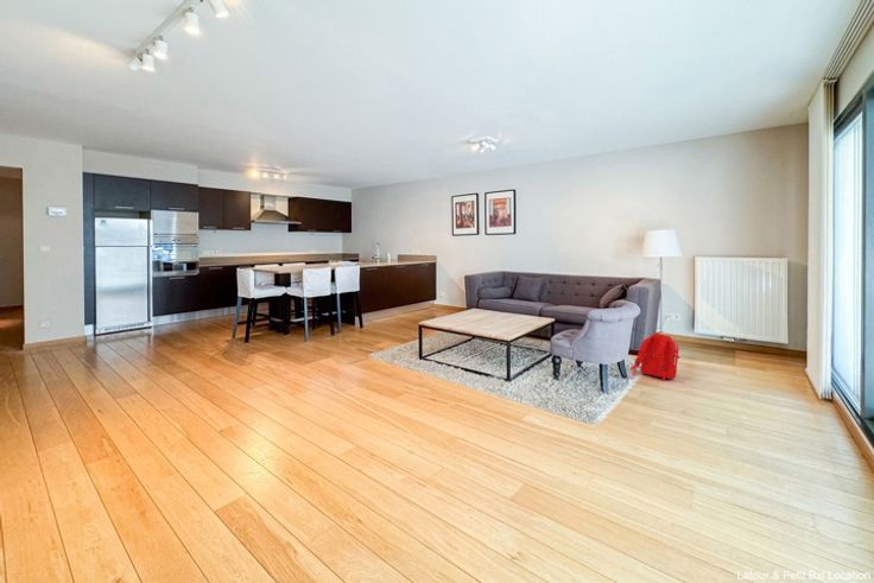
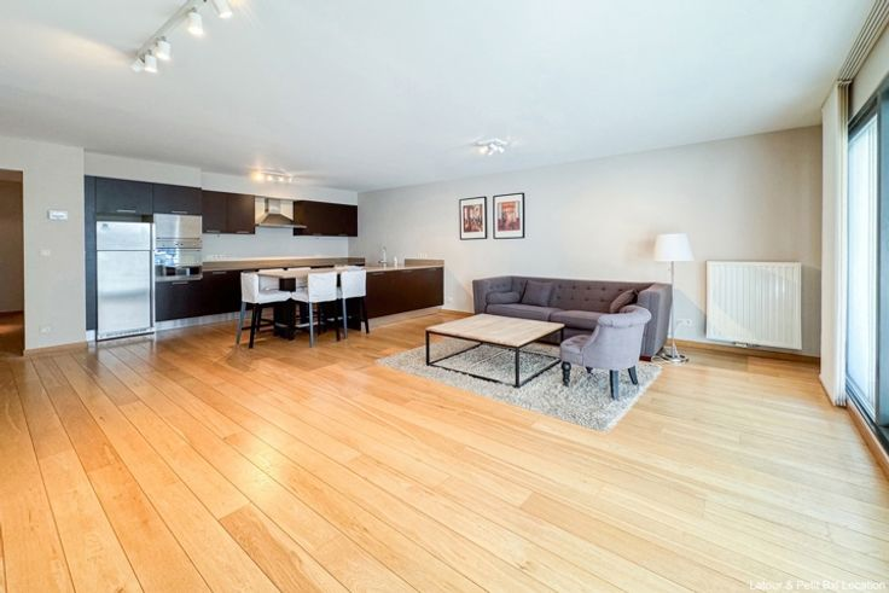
- backpack [629,330,682,382]
